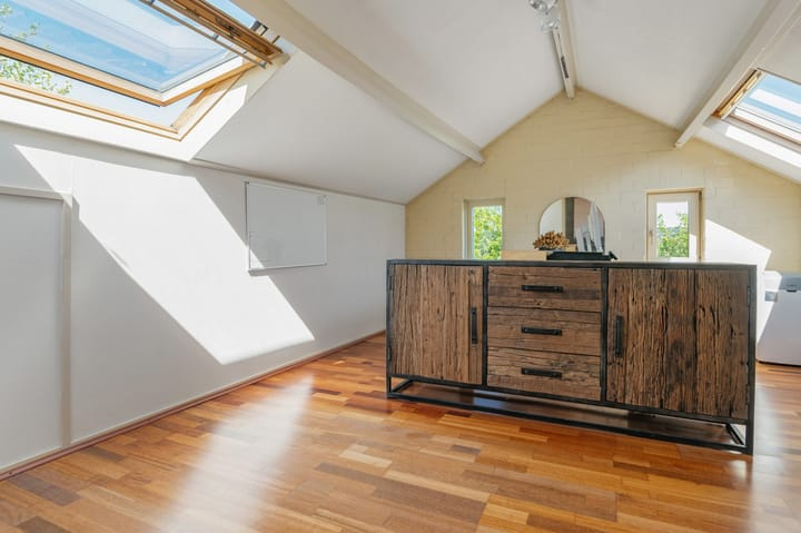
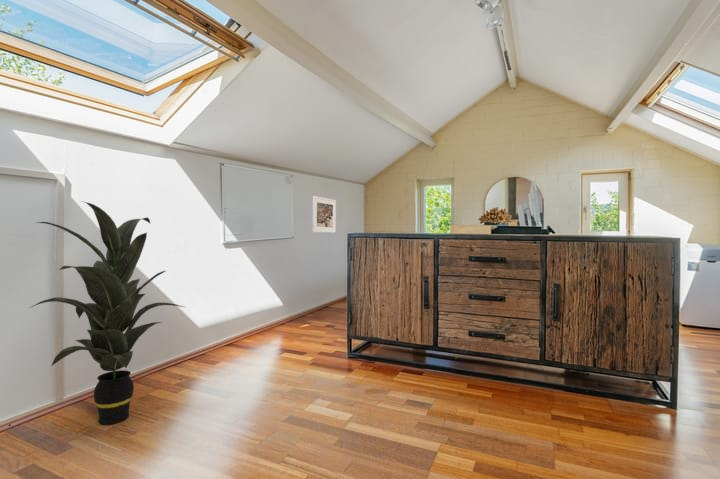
+ indoor plant [29,200,185,426]
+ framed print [312,195,337,234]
